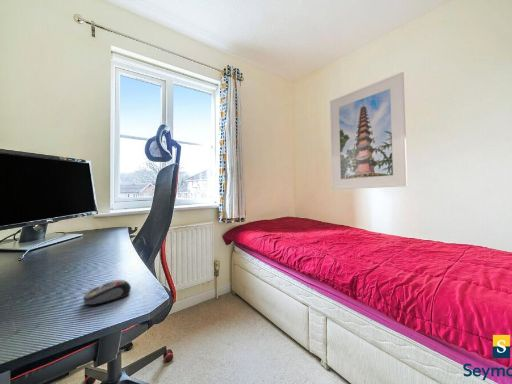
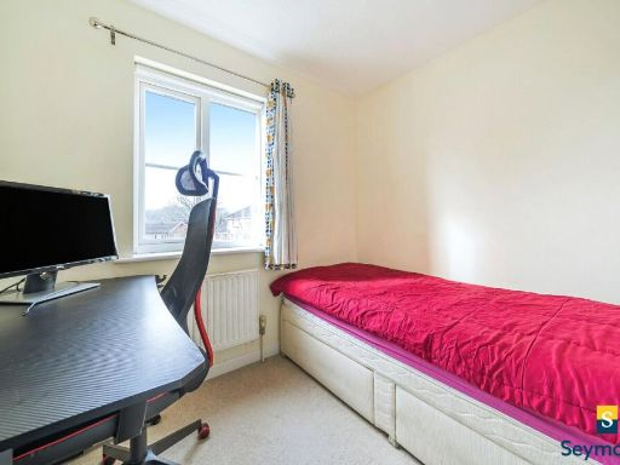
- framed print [329,71,408,191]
- computer mouse [83,279,132,306]
